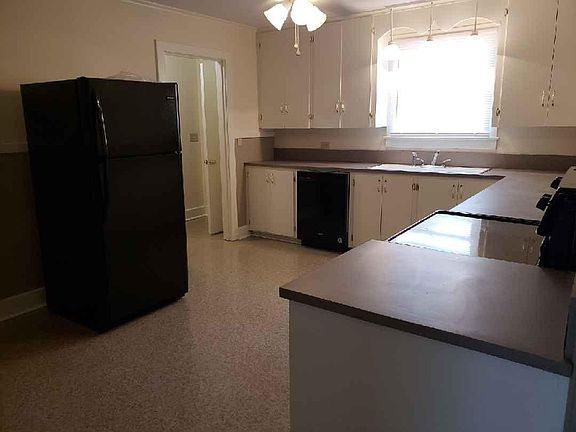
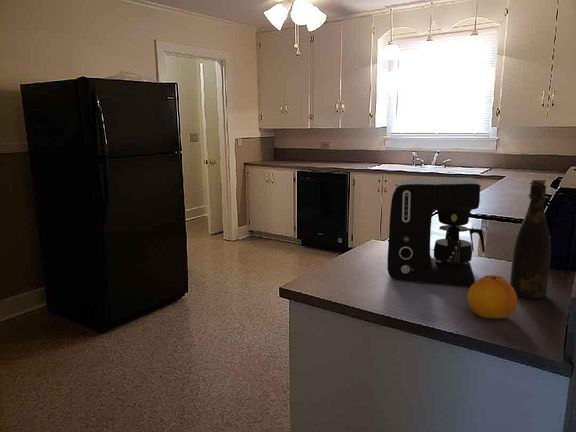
+ fruit [466,274,518,319]
+ coffee maker [387,177,486,287]
+ bottle [509,178,552,299]
